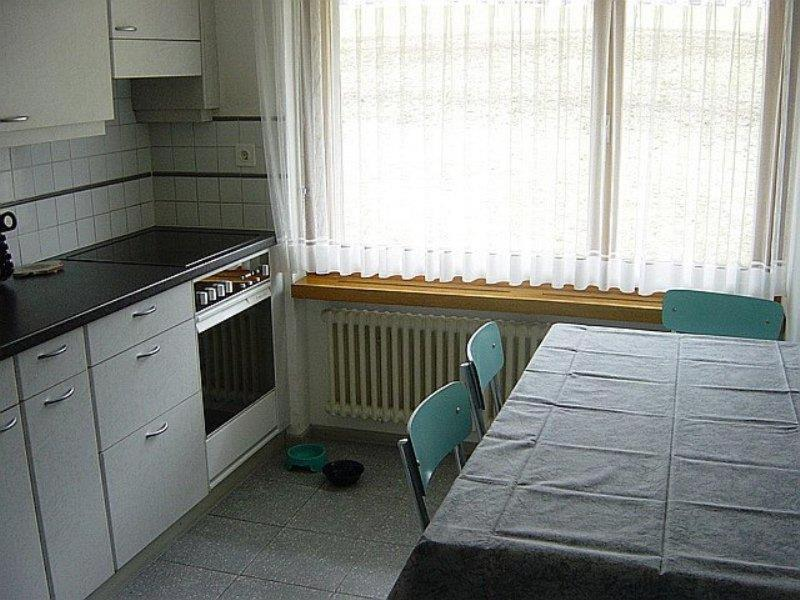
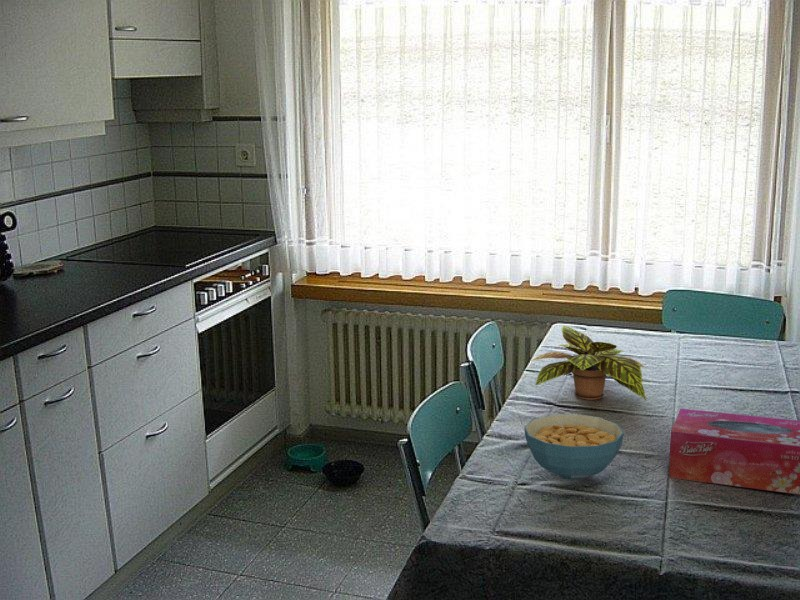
+ plant [531,325,647,401]
+ tissue box [668,408,800,496]
+ cereal bowl [523,413,625,481]
